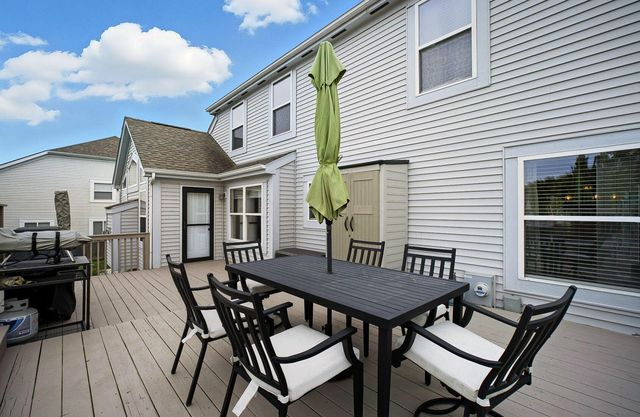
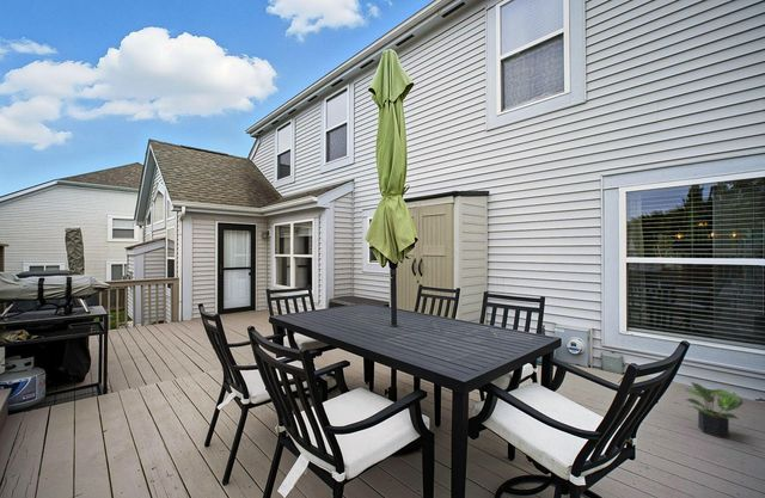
+ potted plant [684,380,743,438]
